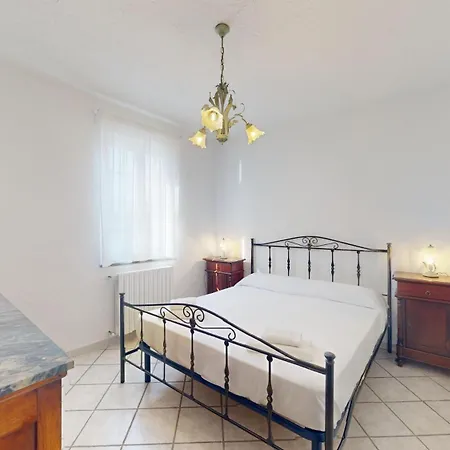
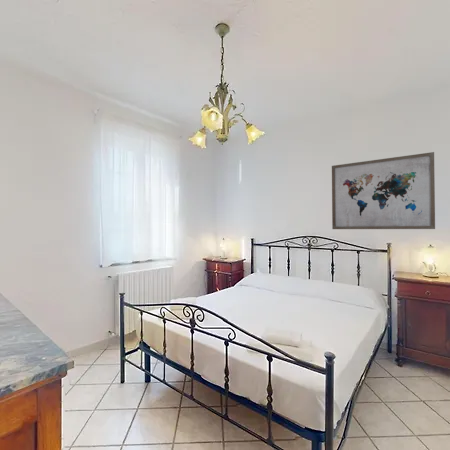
+ wall art [331,151,436,230]
